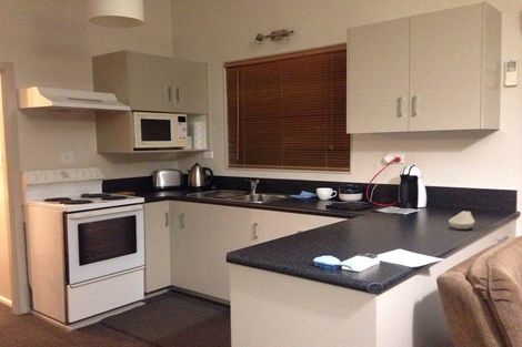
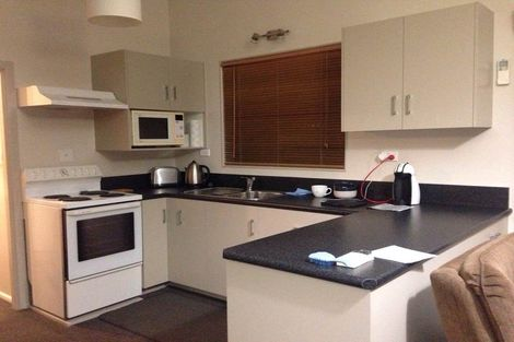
- spoon rest [448,210,475,231]
